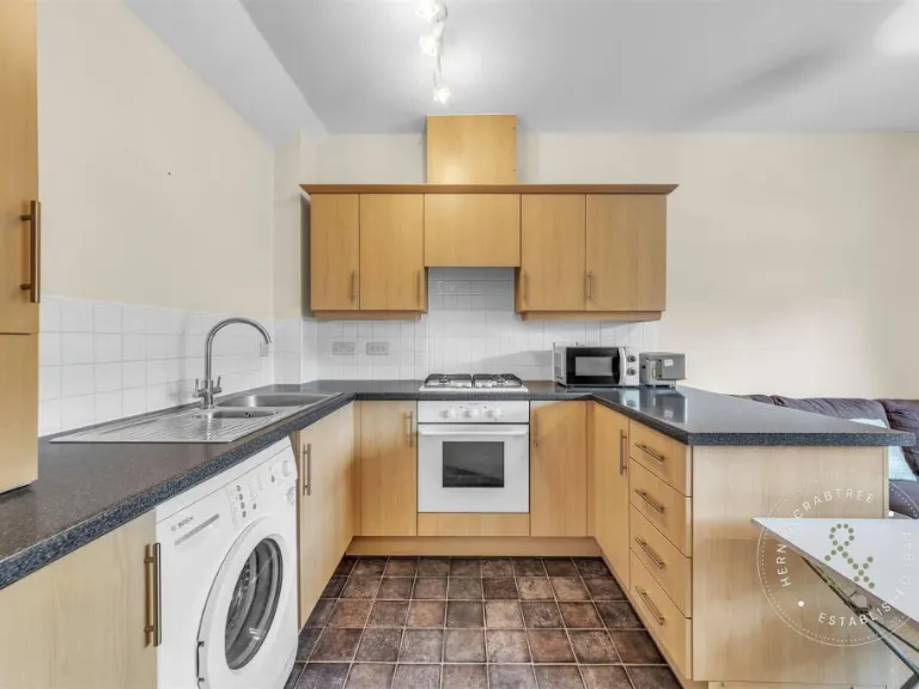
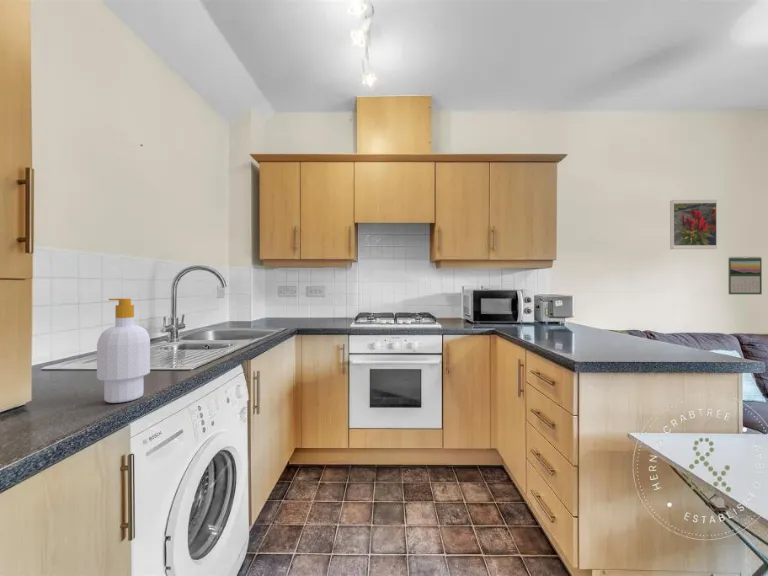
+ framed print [669,199,718,250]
+ calendar [727,255,763,295]
+ soap bottle [96,298,151,404]
